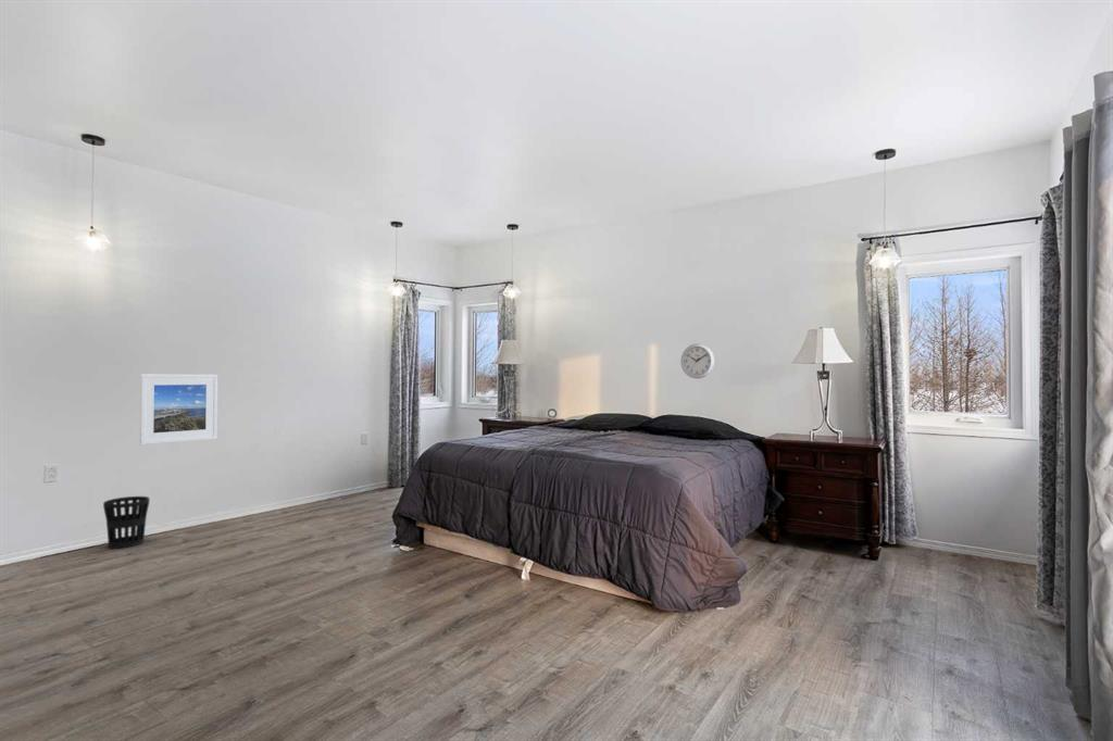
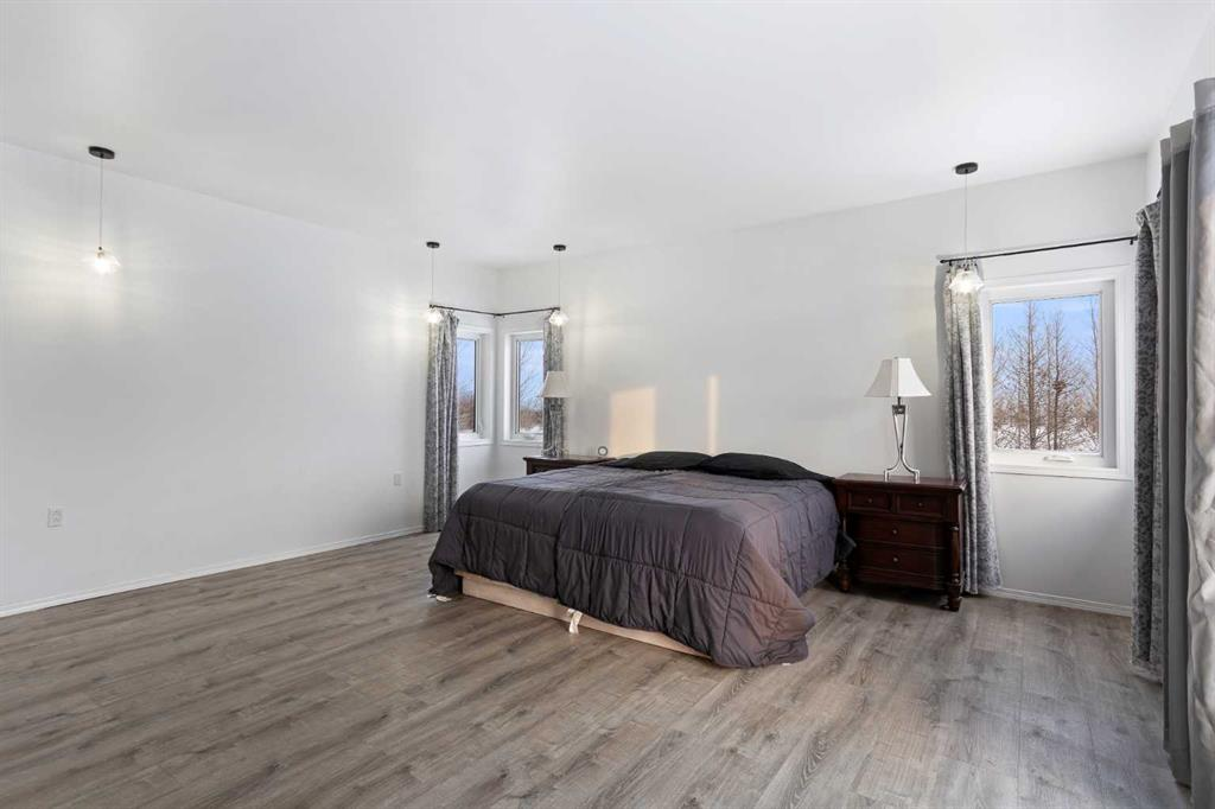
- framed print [139,373,218,447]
- wall clock [679,342,715,379]
- wastebasket [102,495,150,550]
